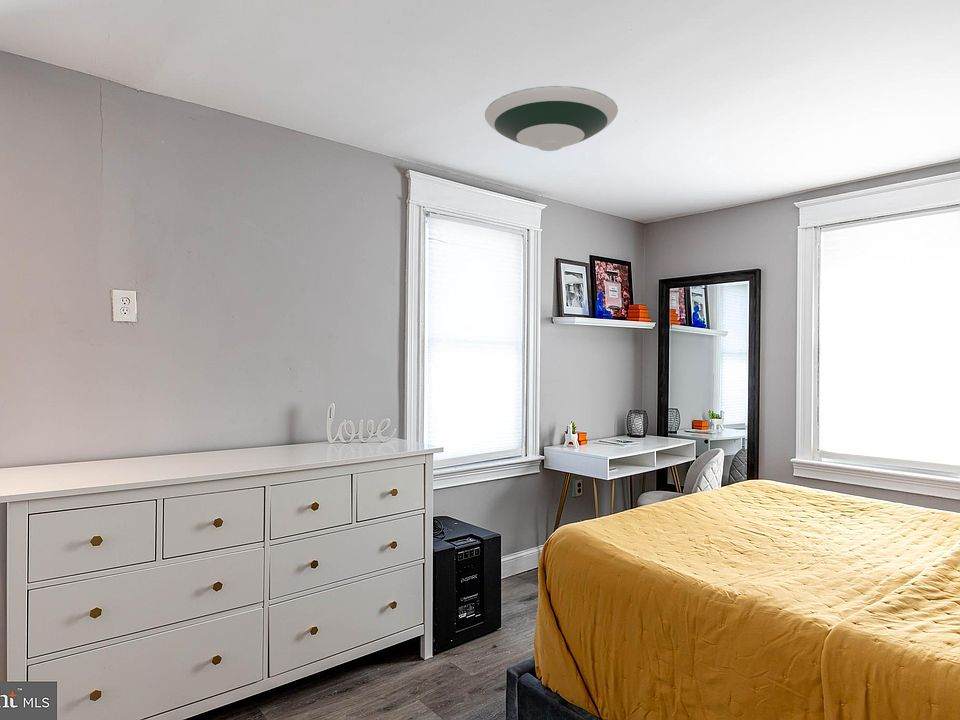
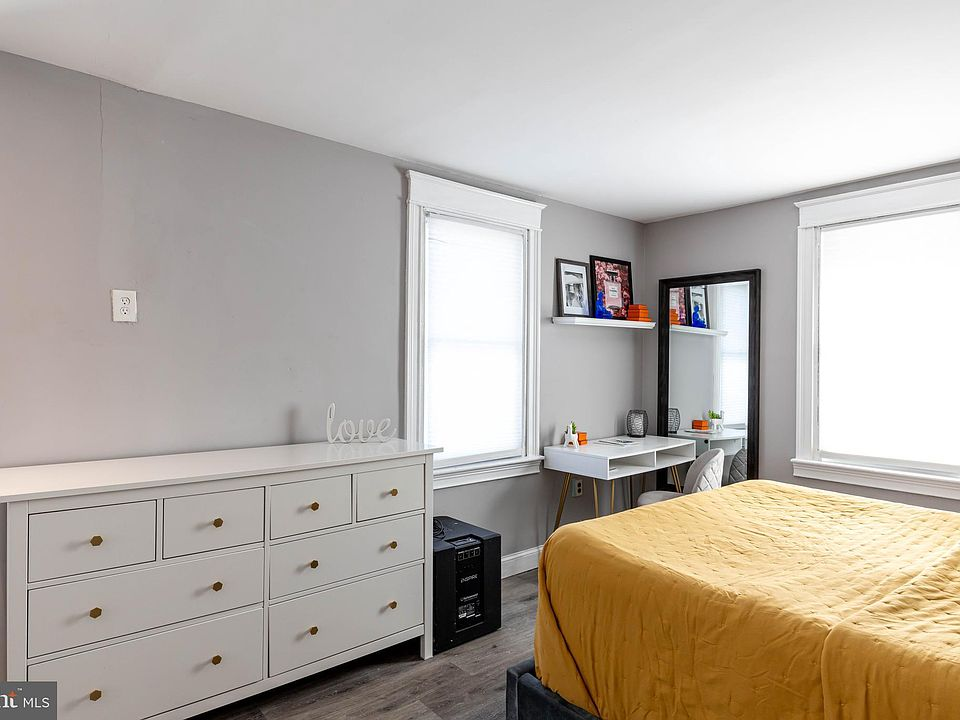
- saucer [484,85,619,152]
